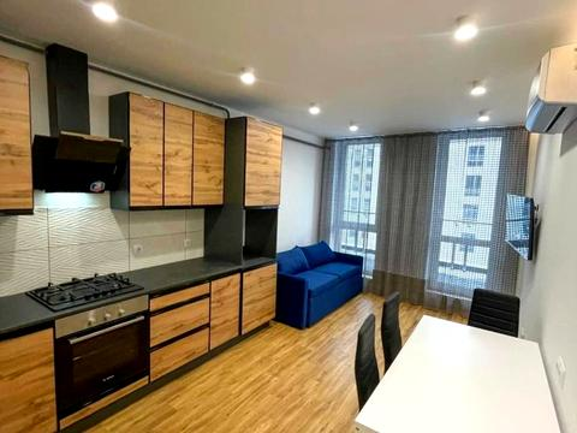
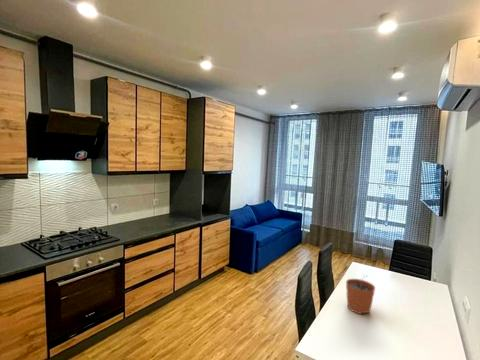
+ plant pot [345,273,376,315]
